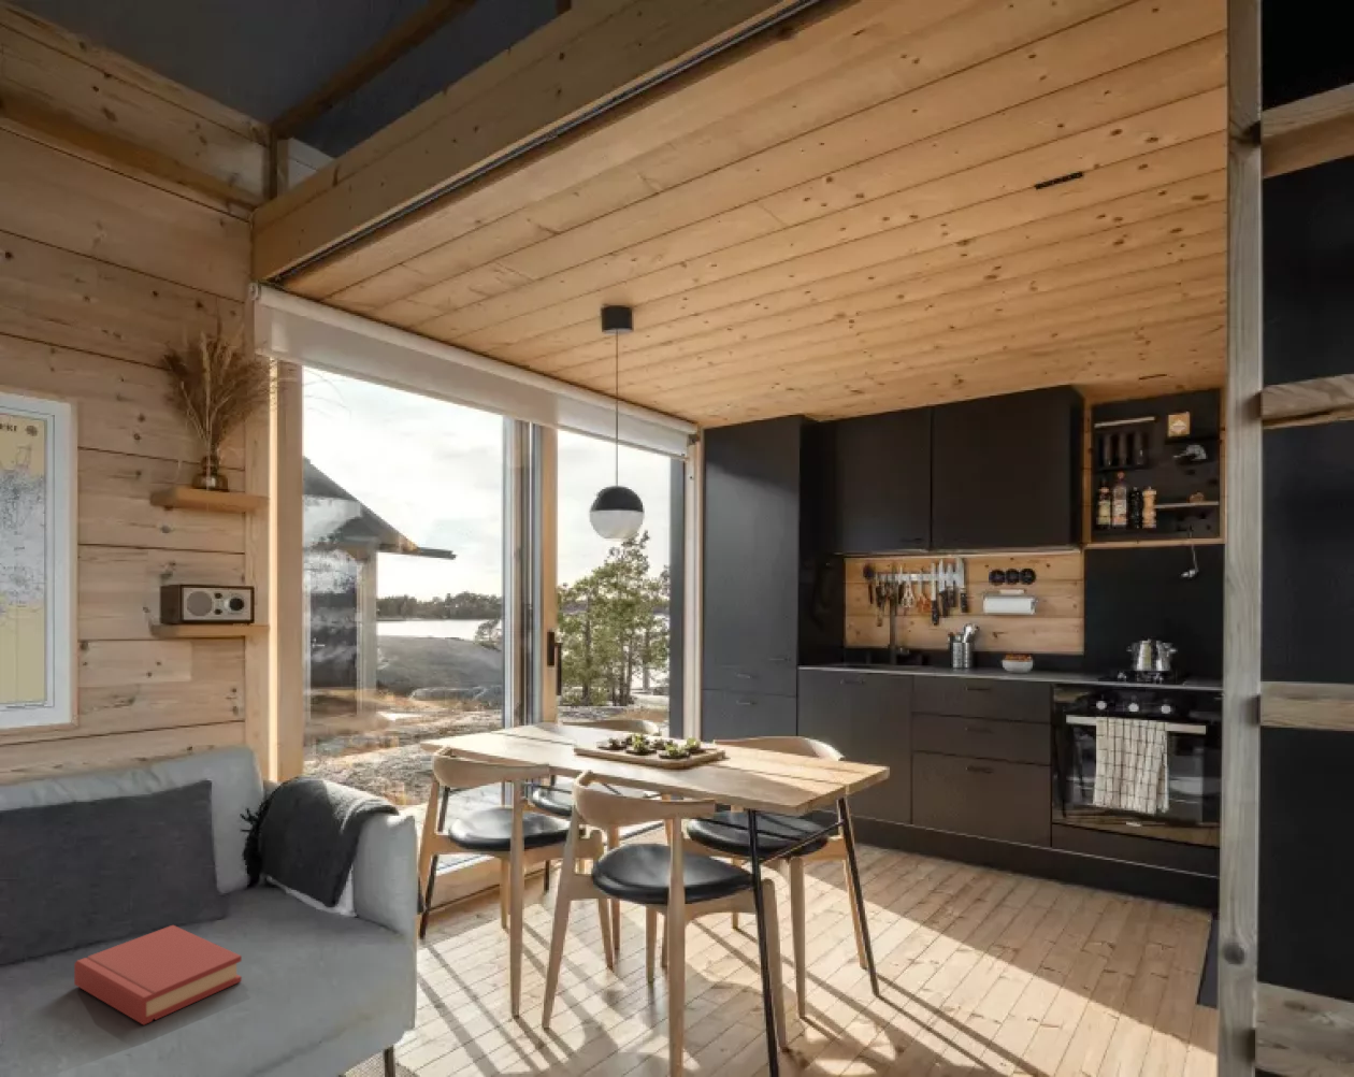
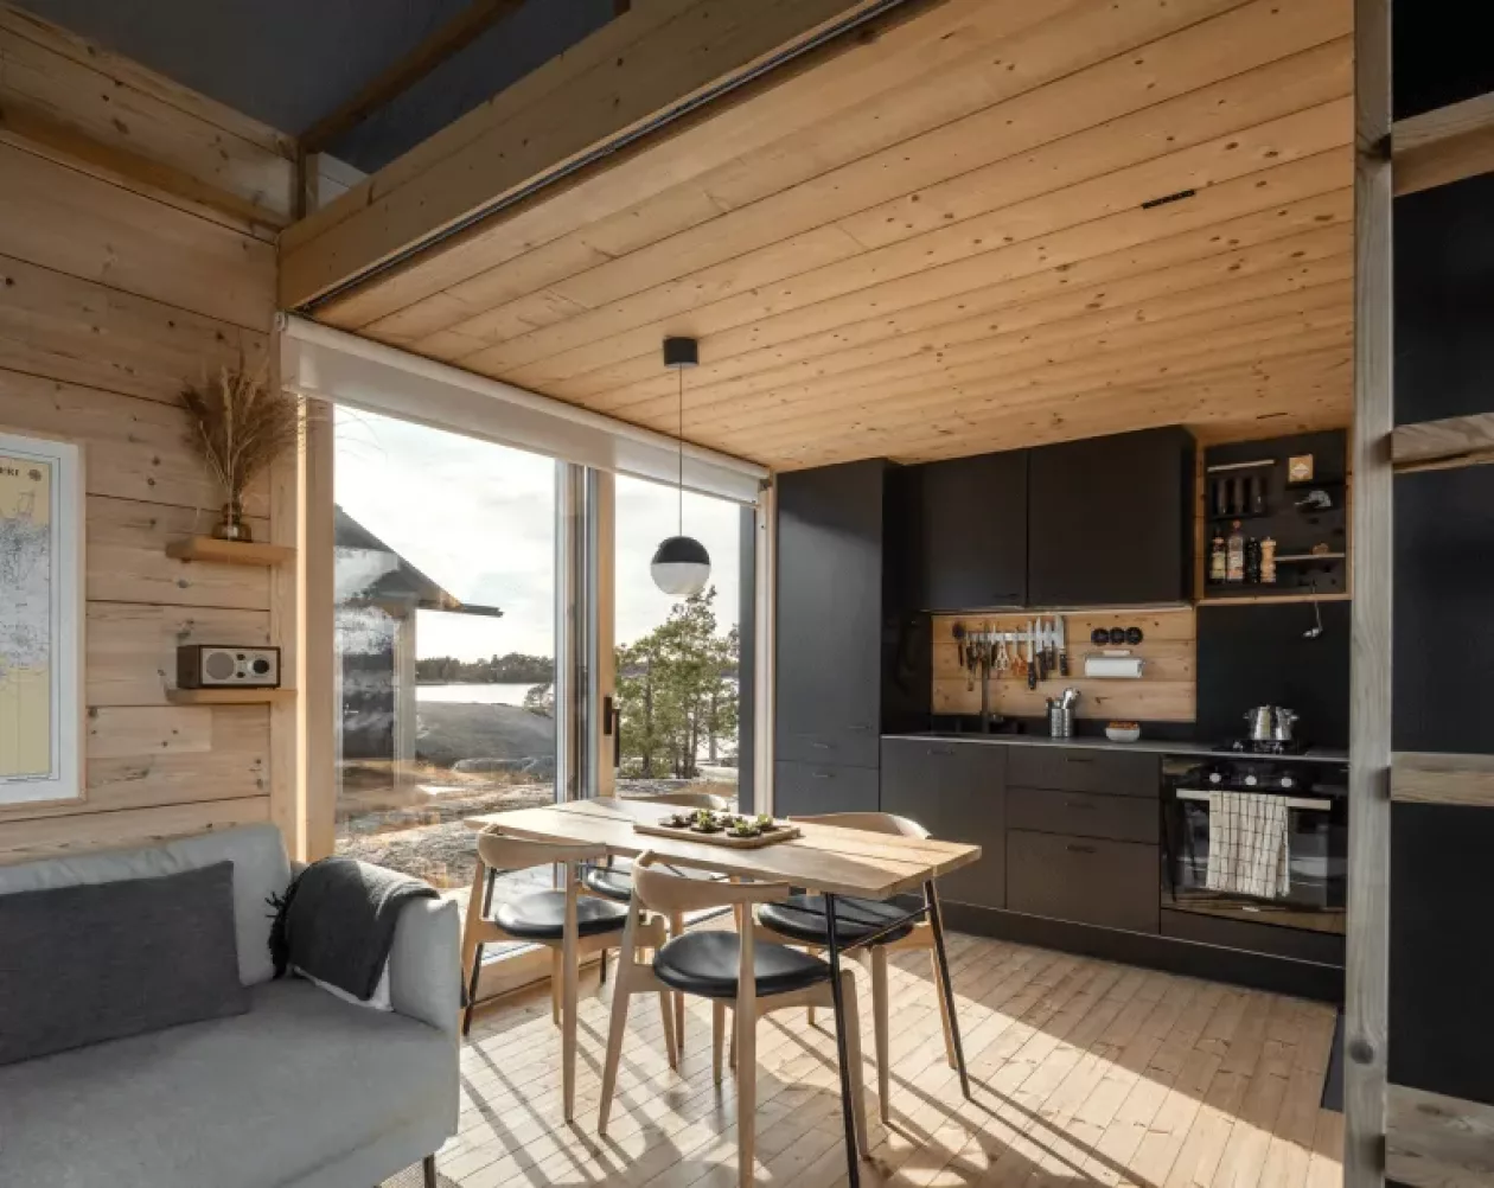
- hardback book [73,924,243,1025]
